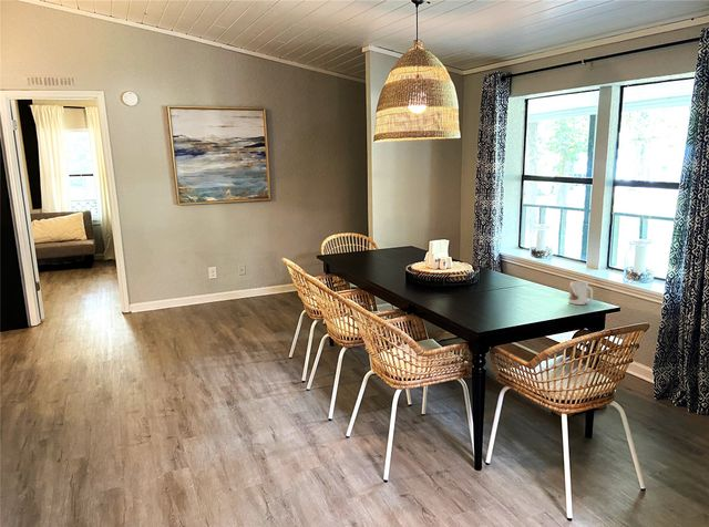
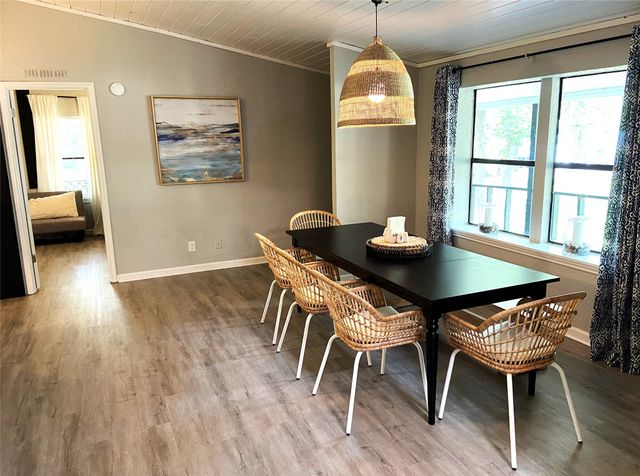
- mug [568,280,594,306]
